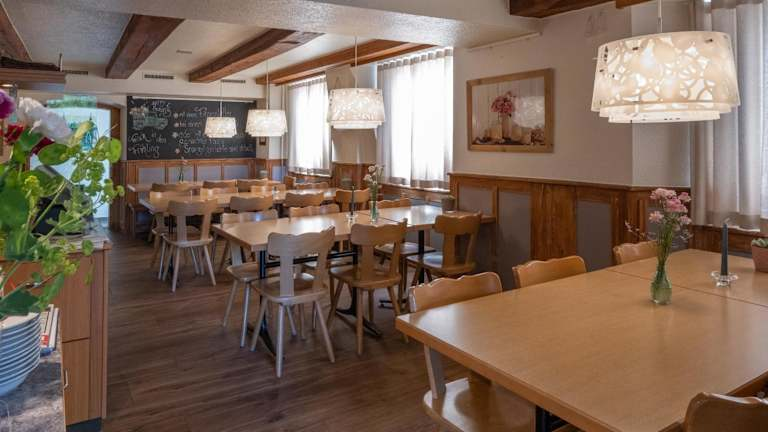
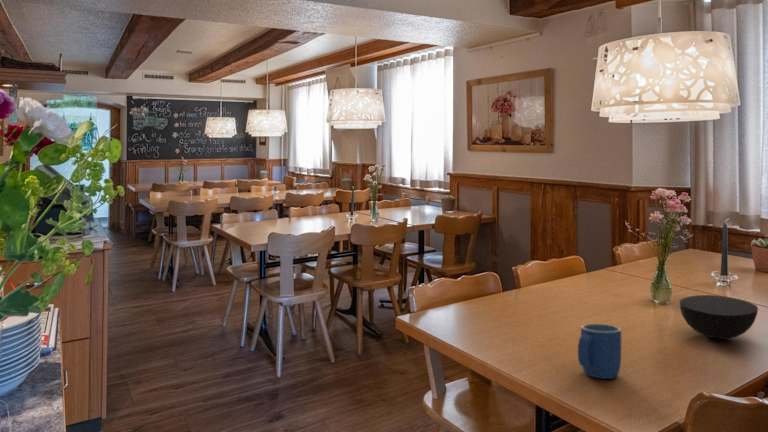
+ bowl [679,294,759,340]
+ mug [577,323,622,380]
